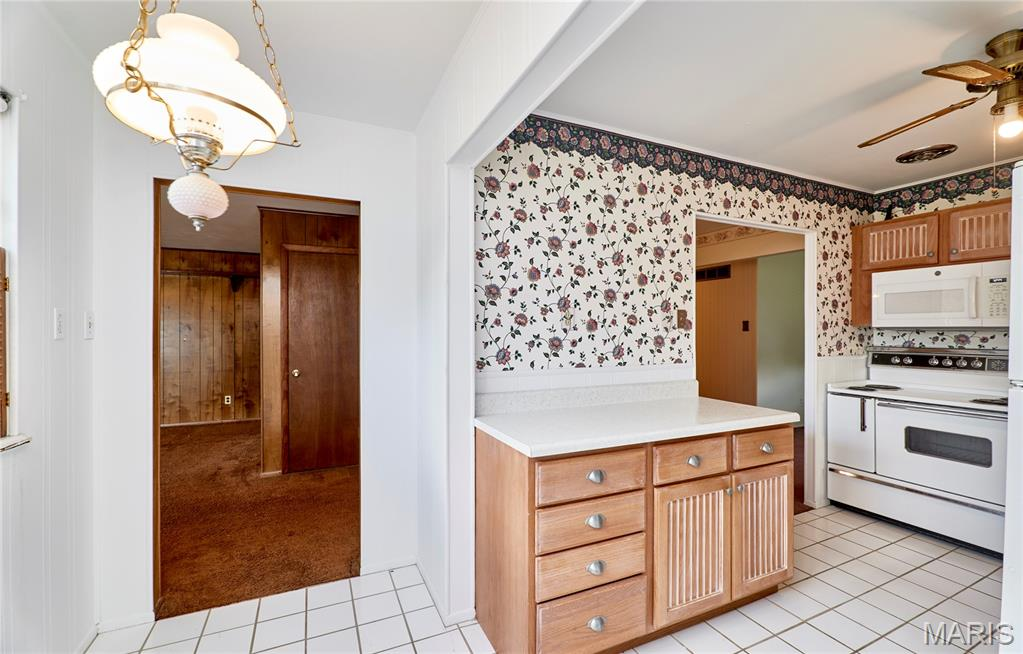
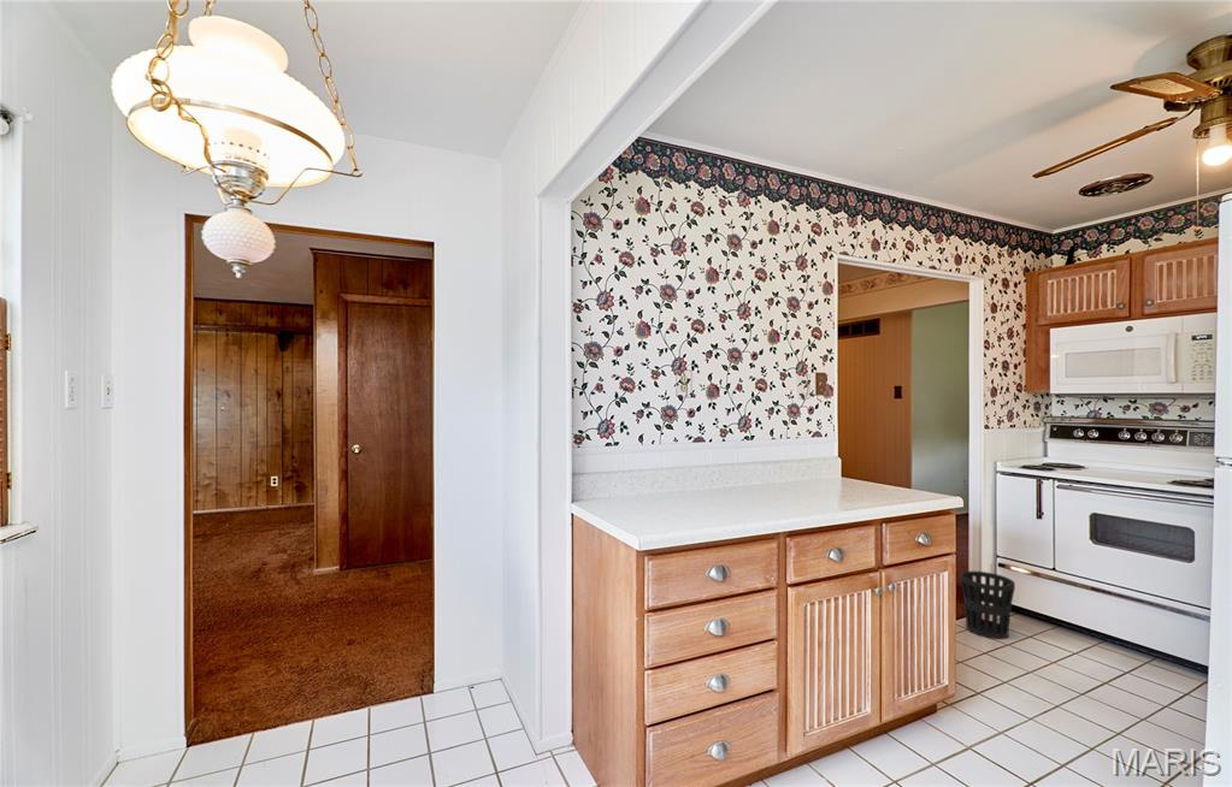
+ wastebasket [960,570,1016,640]
